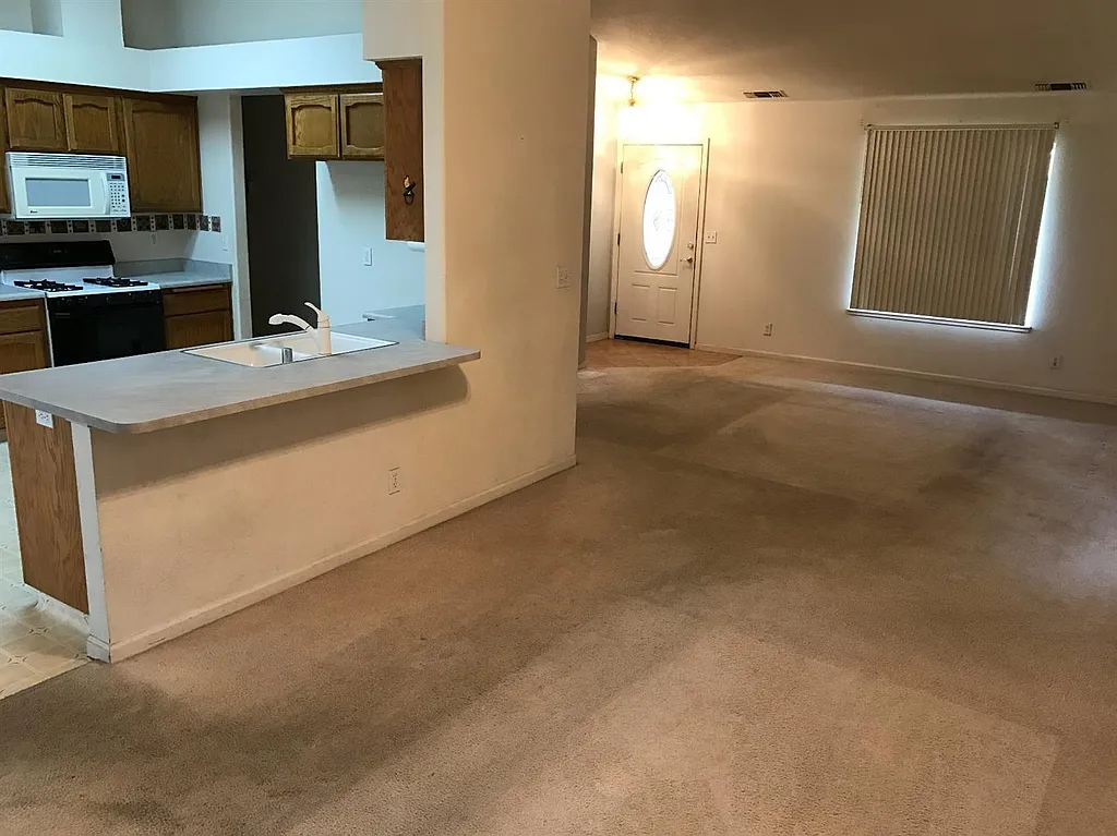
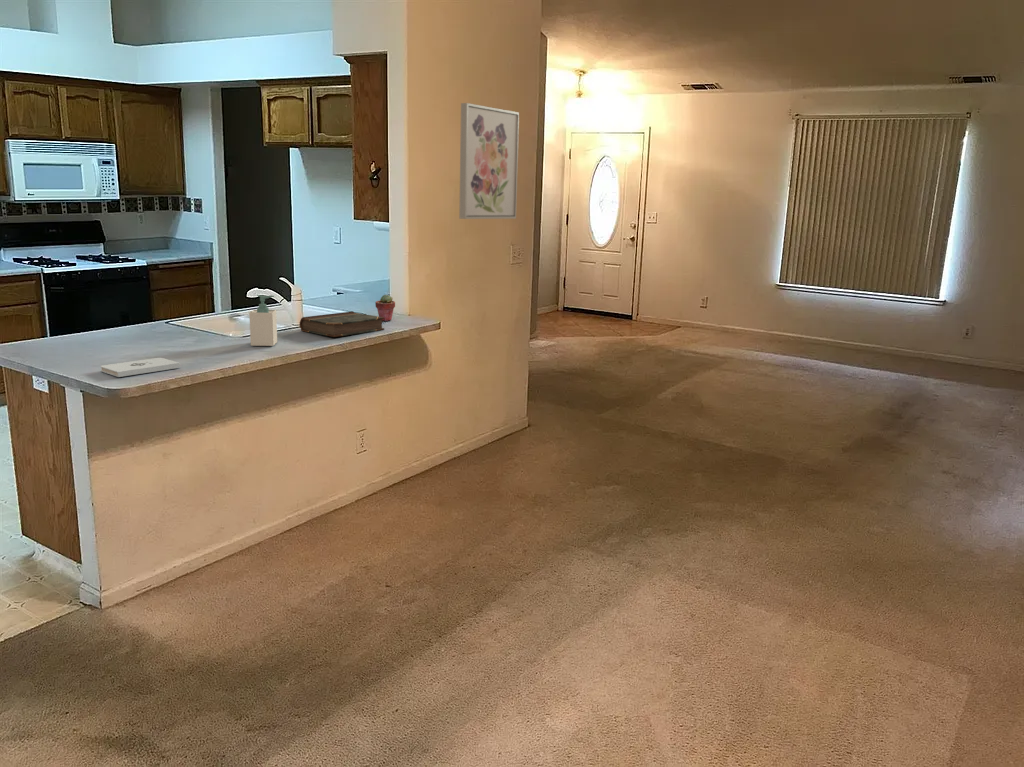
+ wall art [458,102,520,220]
+ book [299,310,385,338]
+ notepad [100,357,181,378]
+ potted succulent [374,294,396,322]
+ soap bottle [248,294,278,347]
